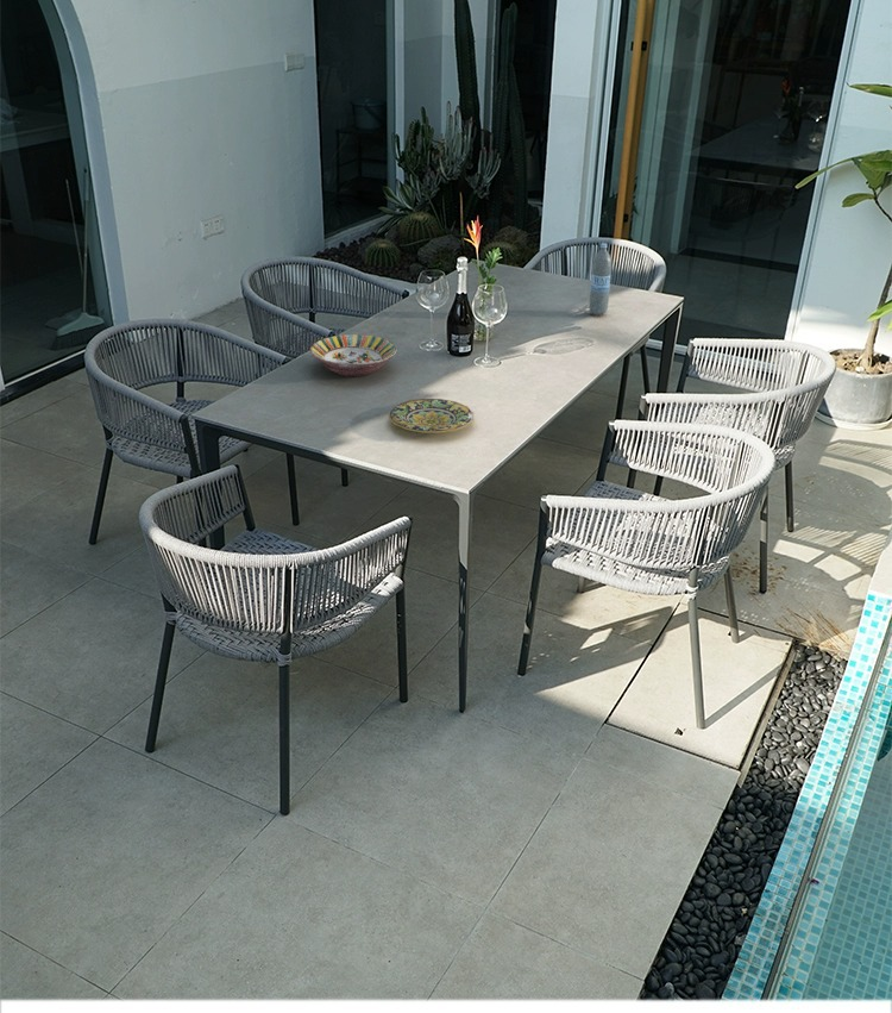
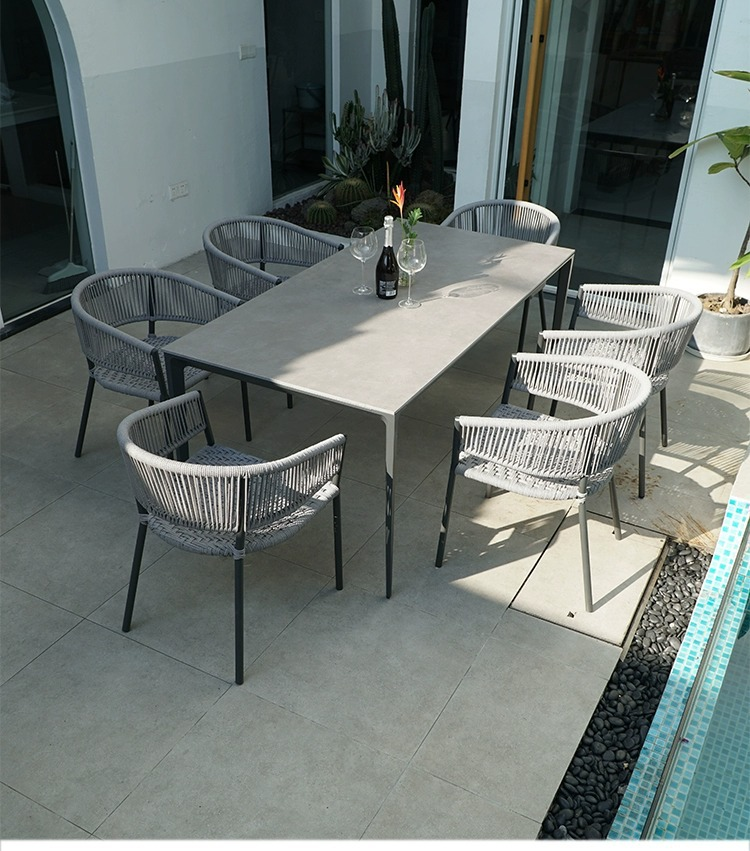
- water bottle [588,242,613,317]
- serving bowl [309,333,397,377]
- plate [388,398,475,434]
